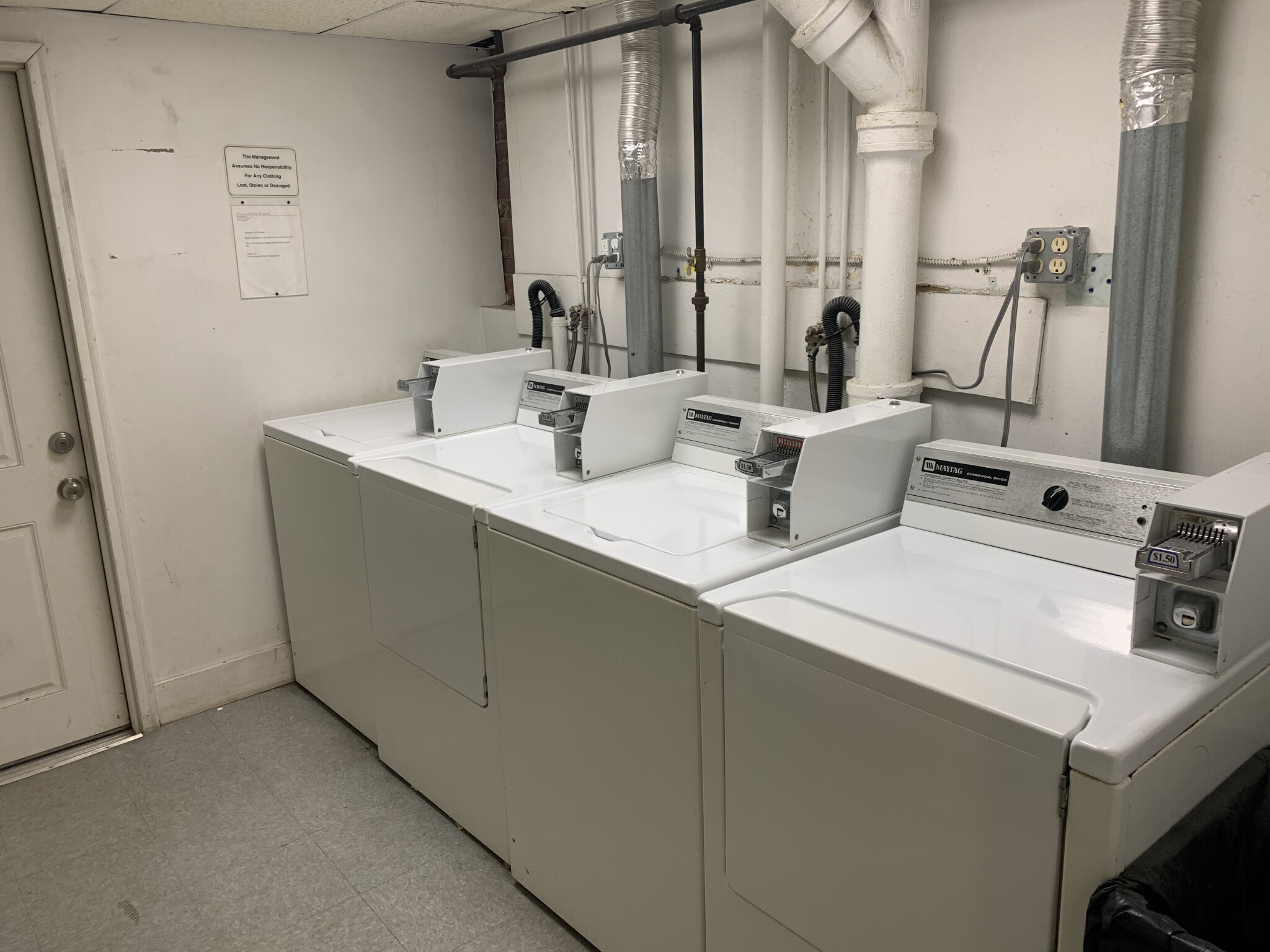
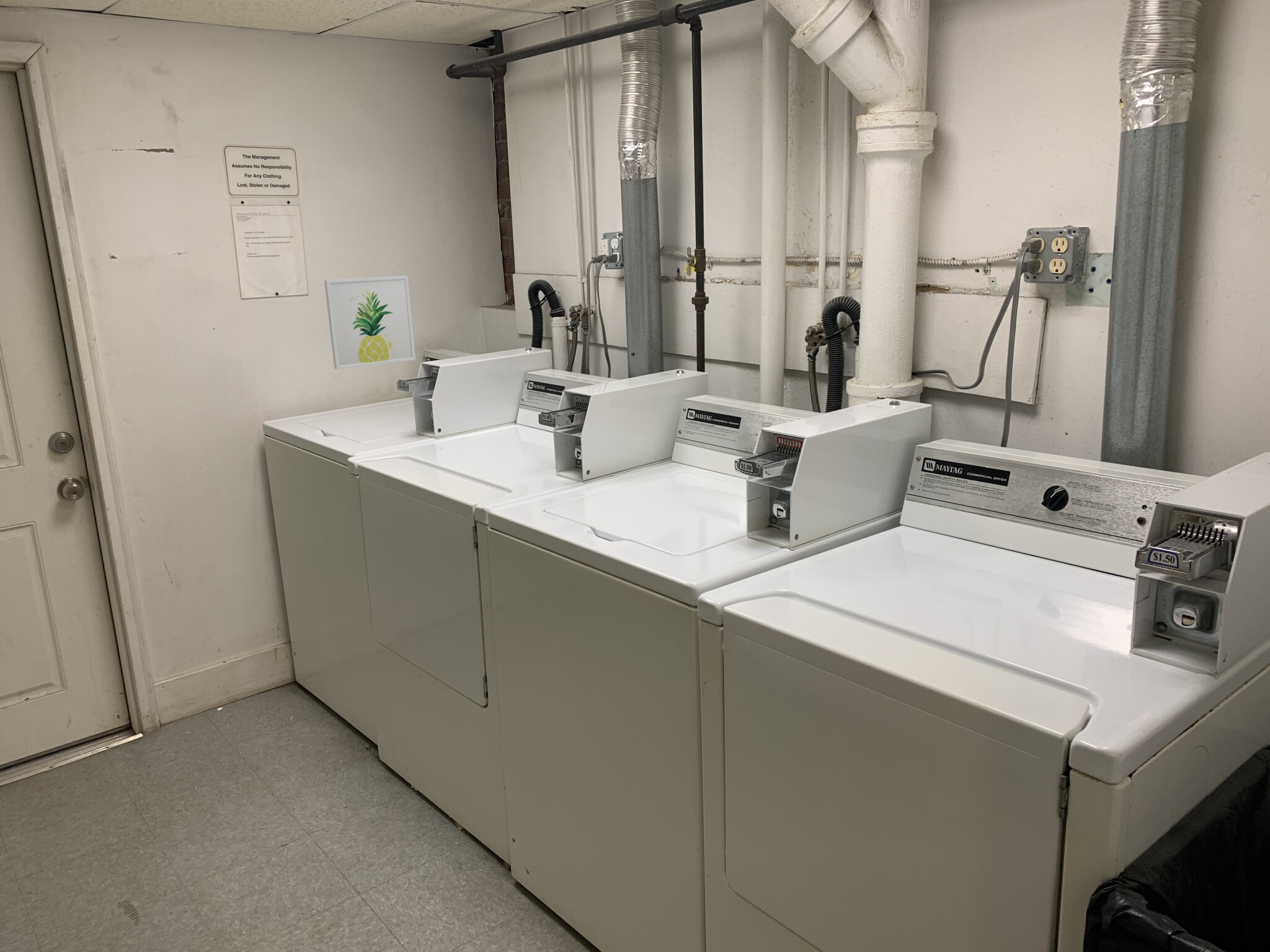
+ wall art [324,275,416,370]
